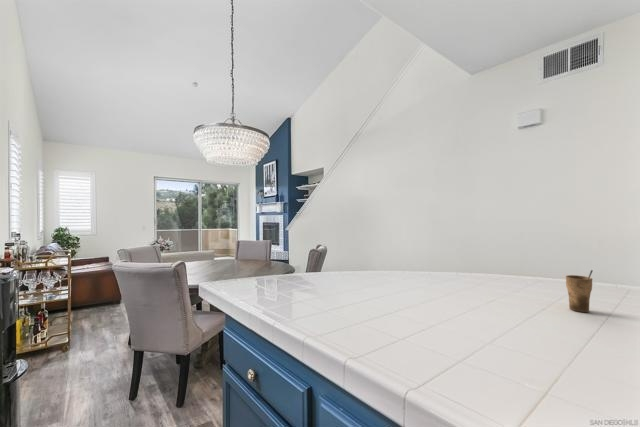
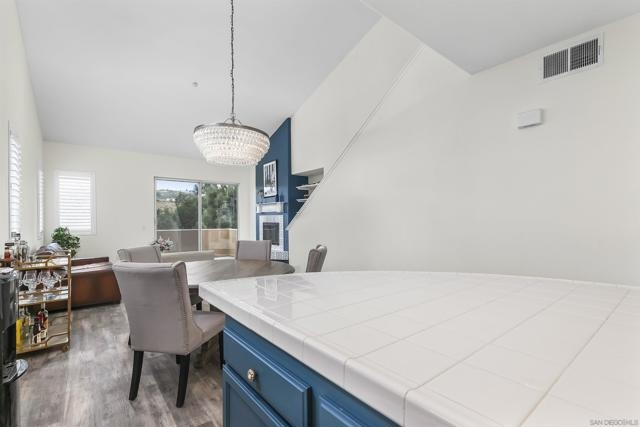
- cup [565,269,594,313]
